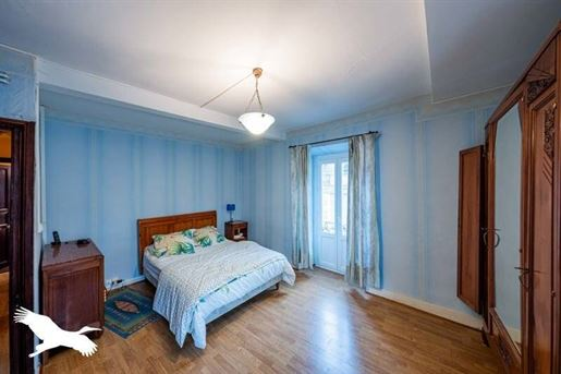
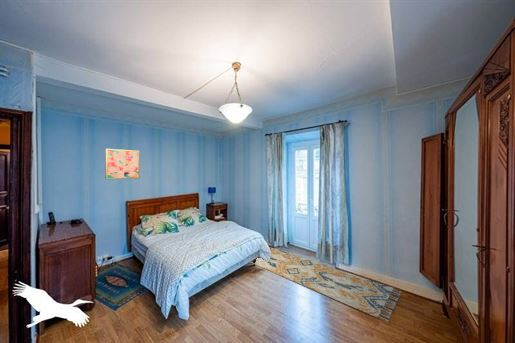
+ wall art [104,148,141,180]
+ rug [250,246,403,324]
